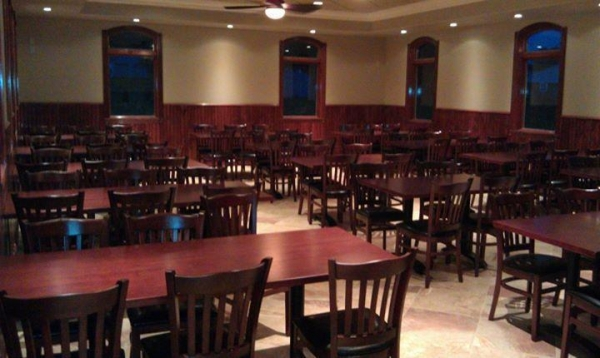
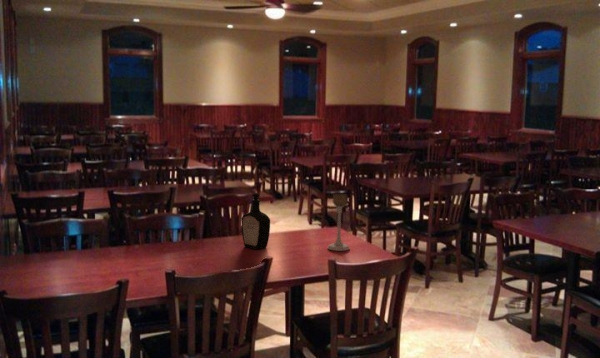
+ bottle [240,192,271,250]
+ candle holder [326,193,351,252]
